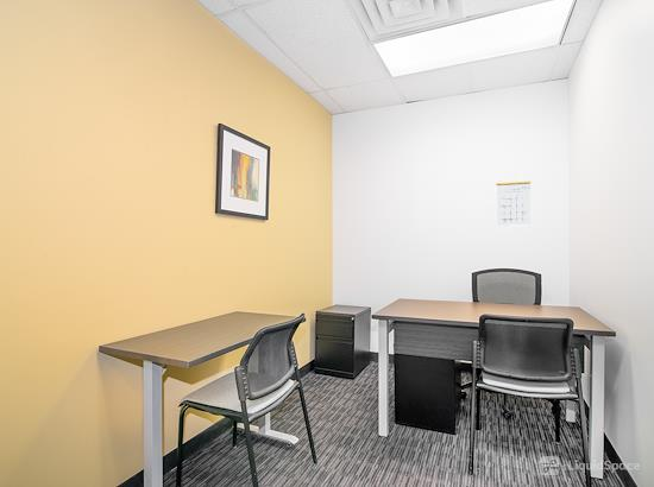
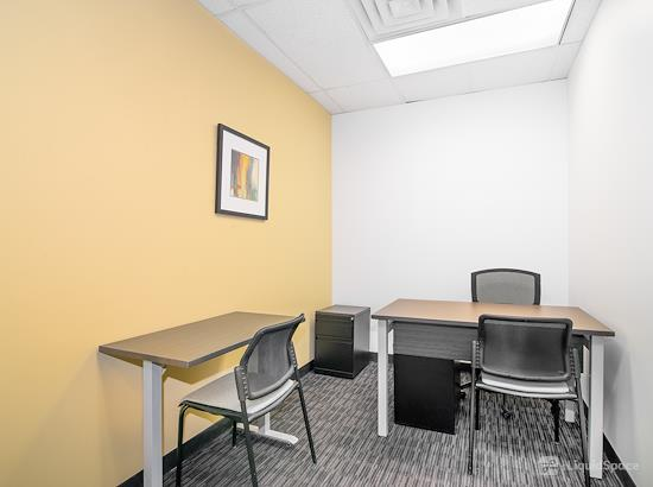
- calendar [496,171,532,227]
